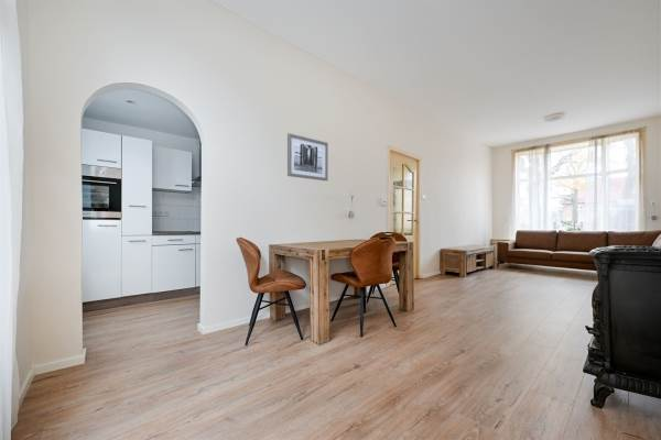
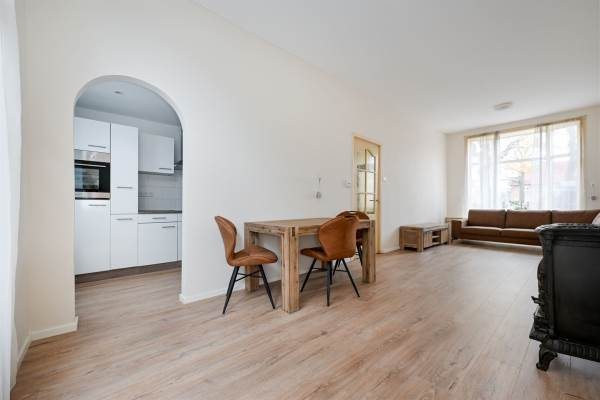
- wall art [286,132,329,182]
